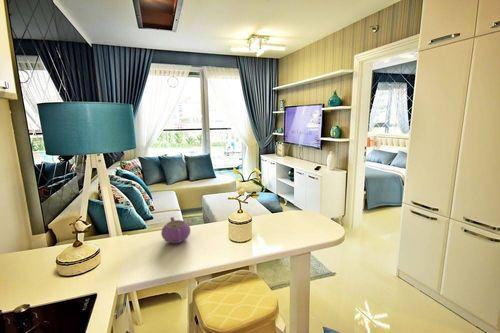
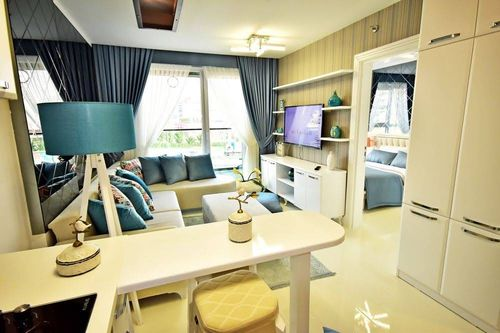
- teapot [160,216,192,244]
